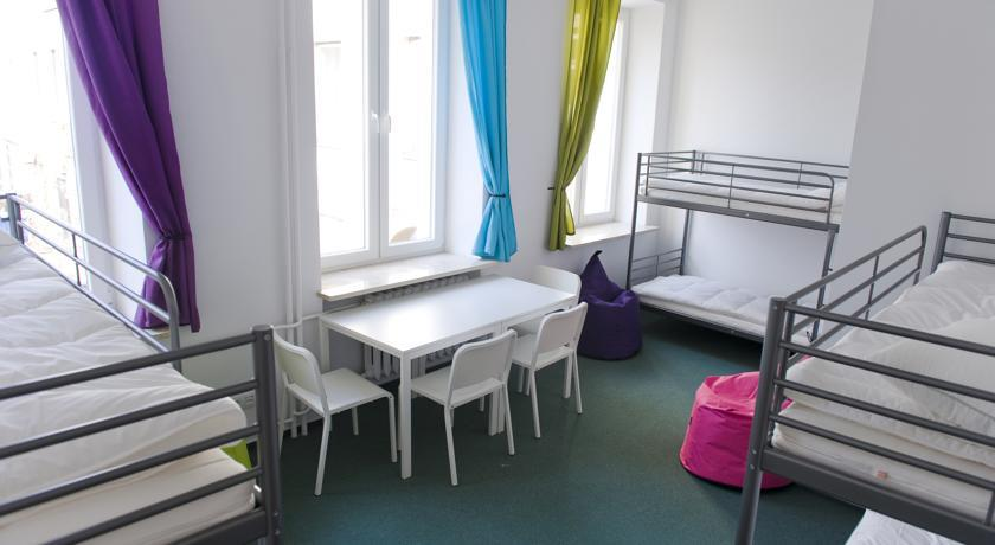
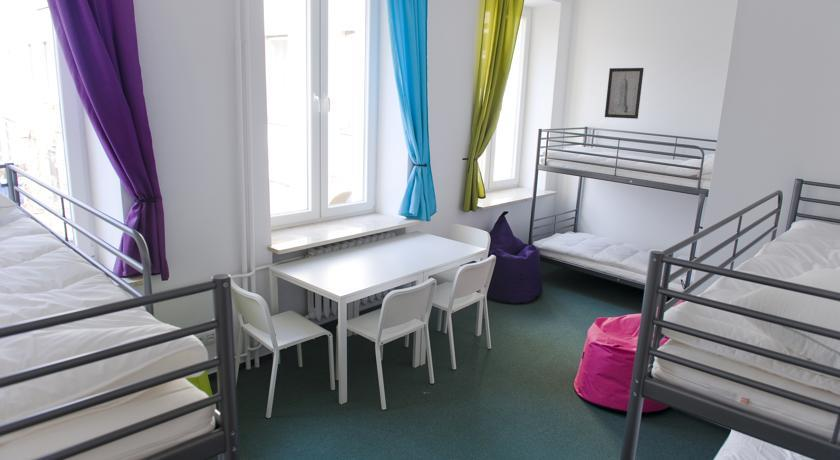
+ wall art [604,67,645,120]
